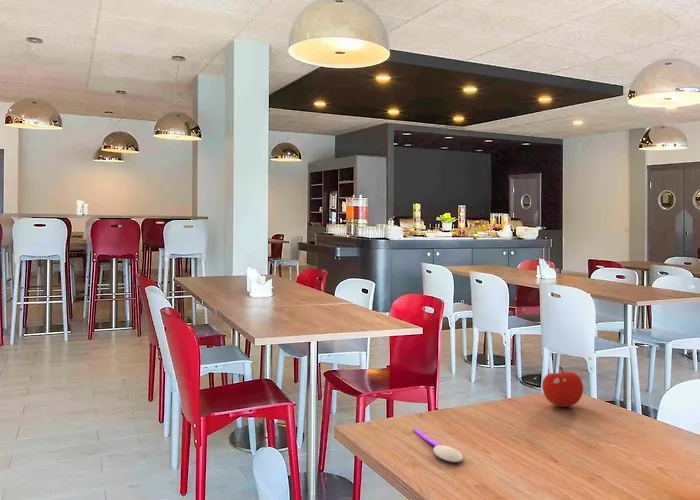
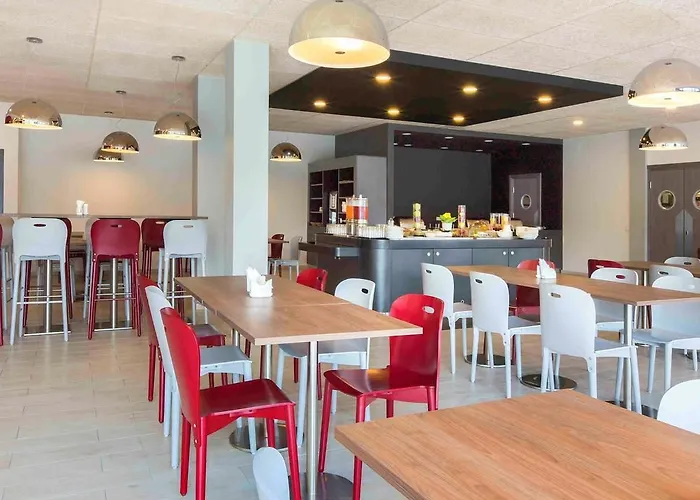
- fruit [541,365,584,408]
- spoon [412,428,464,463]
